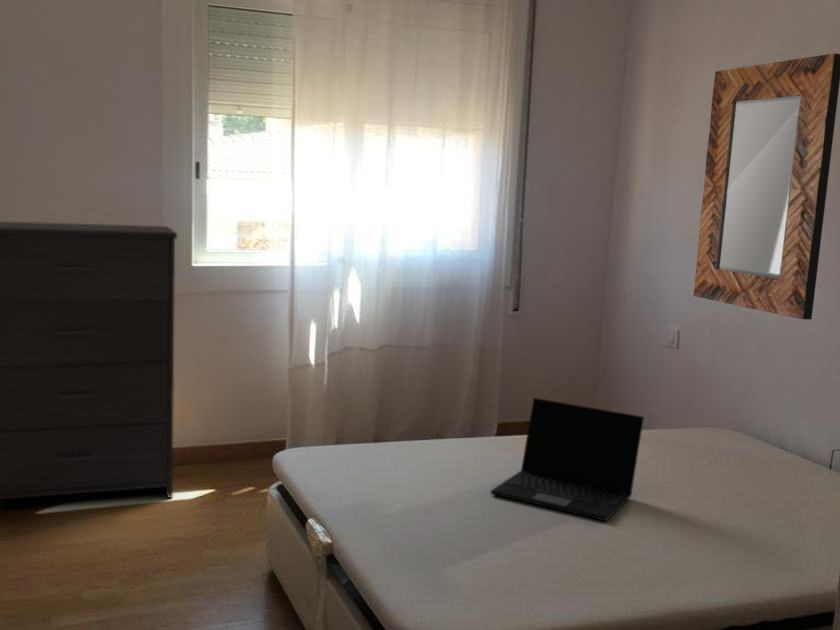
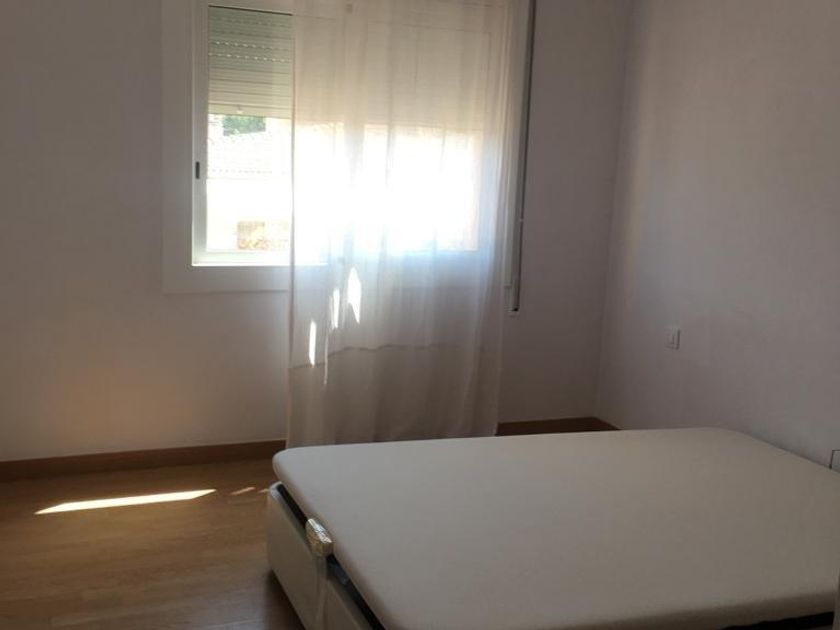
- laptop [490,397,645,522]
- dresser [0,220,178,500]
- home mirror [693,52,840,320]
